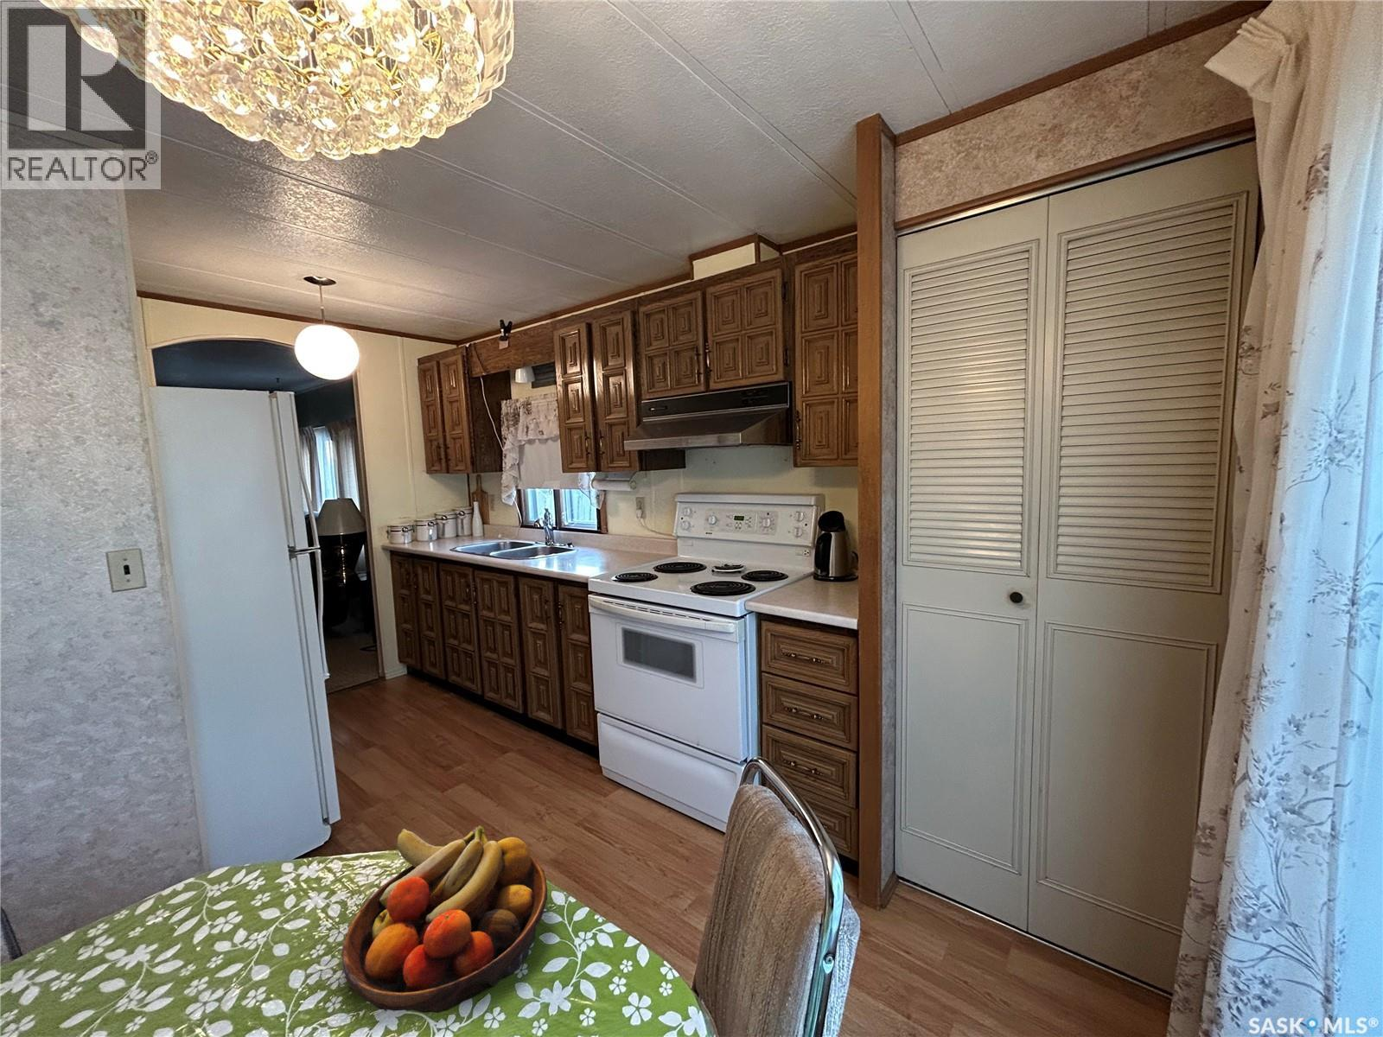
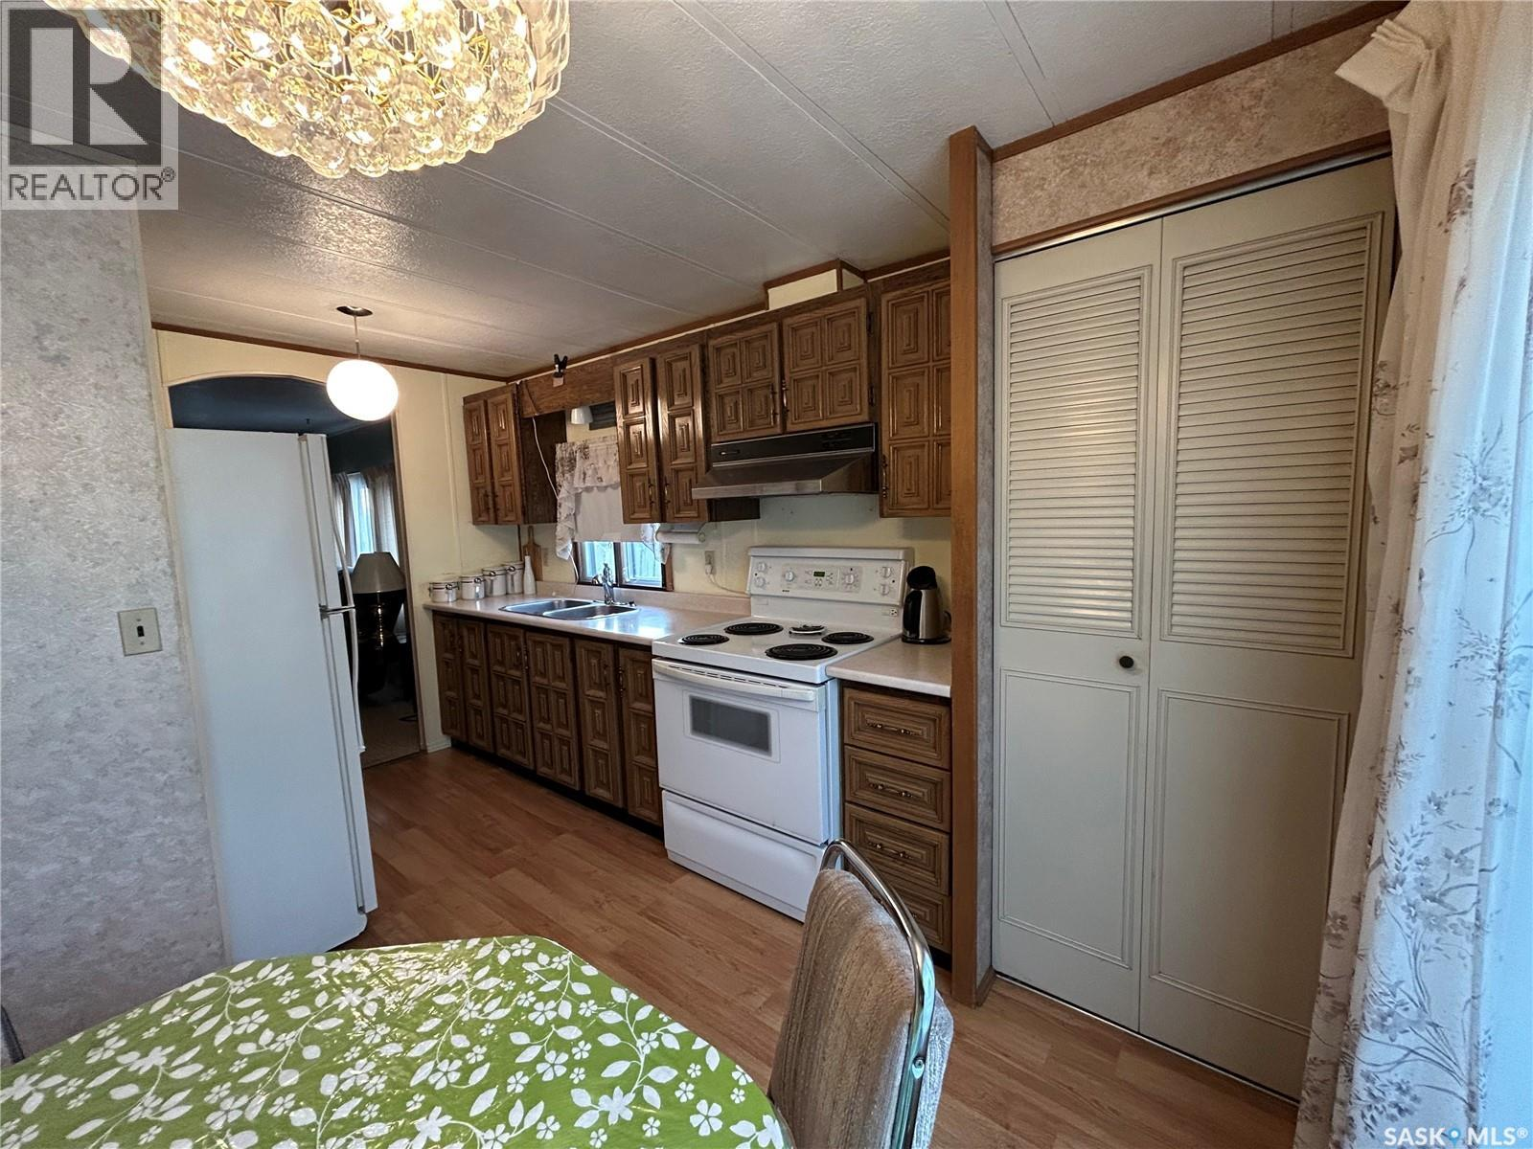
- fruit bowl [341,826,548,1014]
